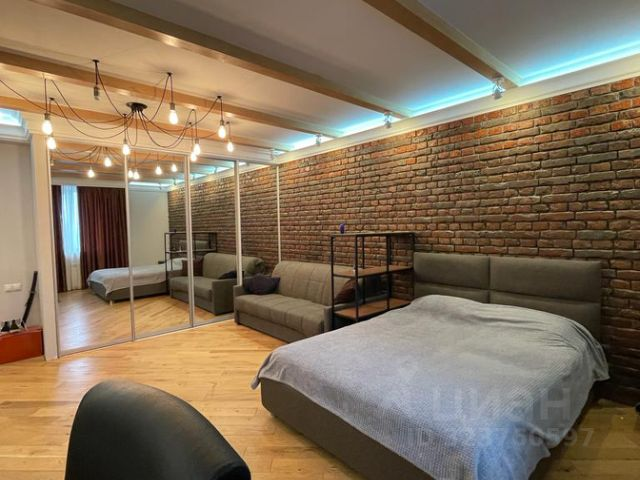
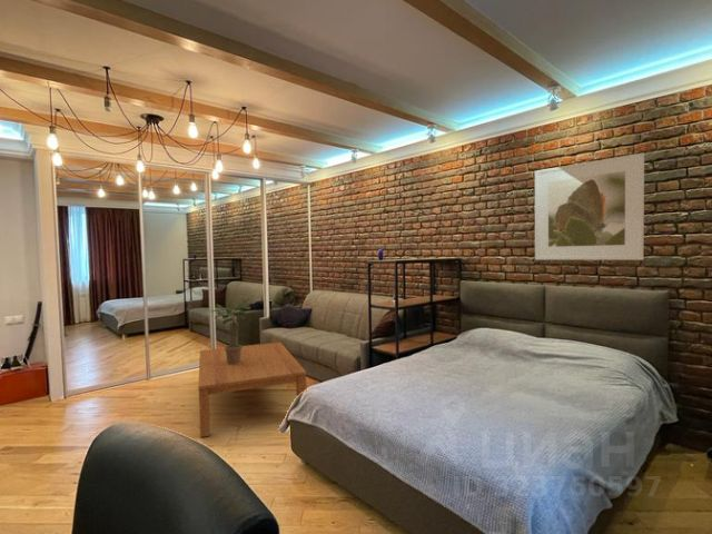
+ coffee table [197,342,307,438]
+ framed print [534,152,645,261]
+ potted plant [211,297,254,365]
